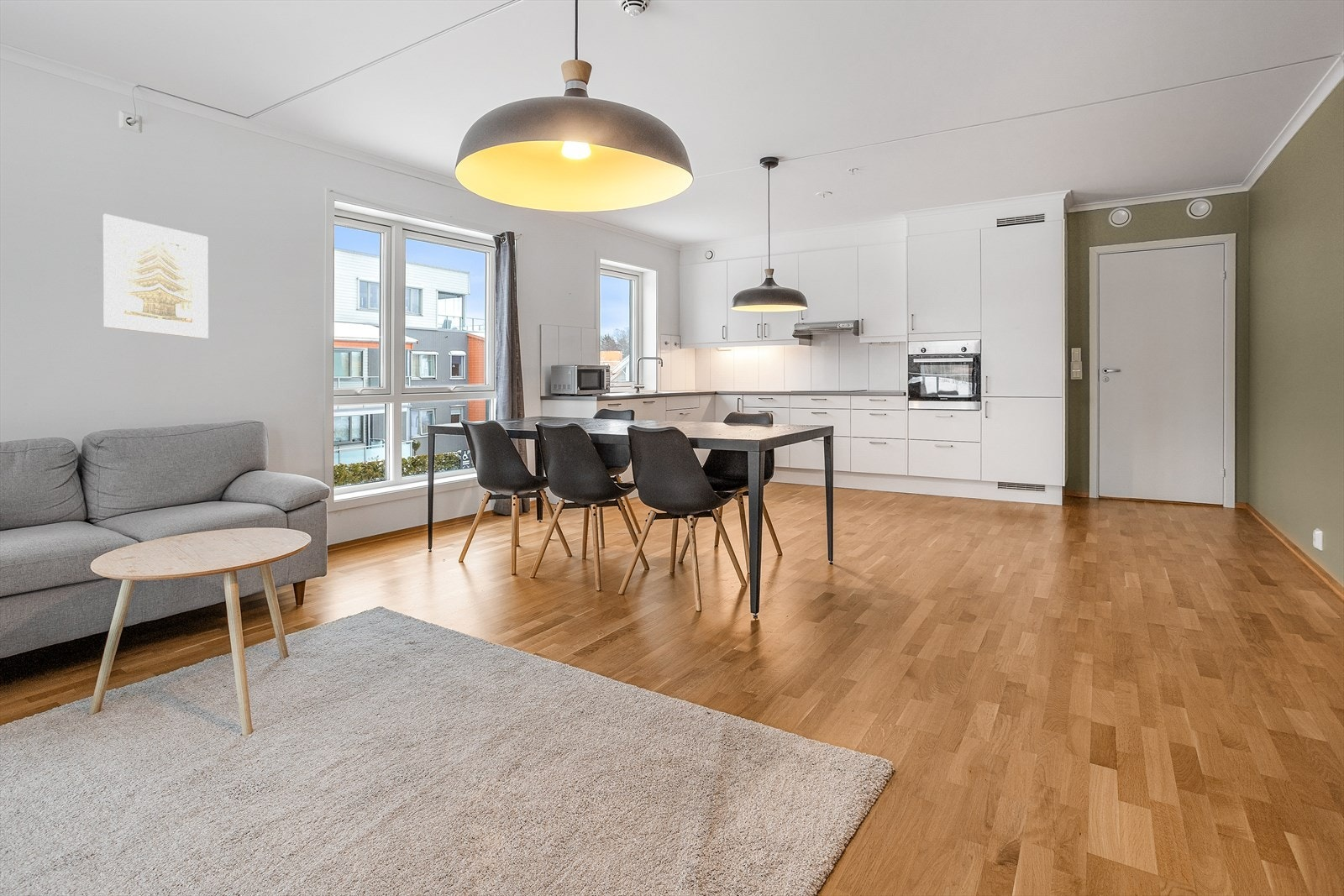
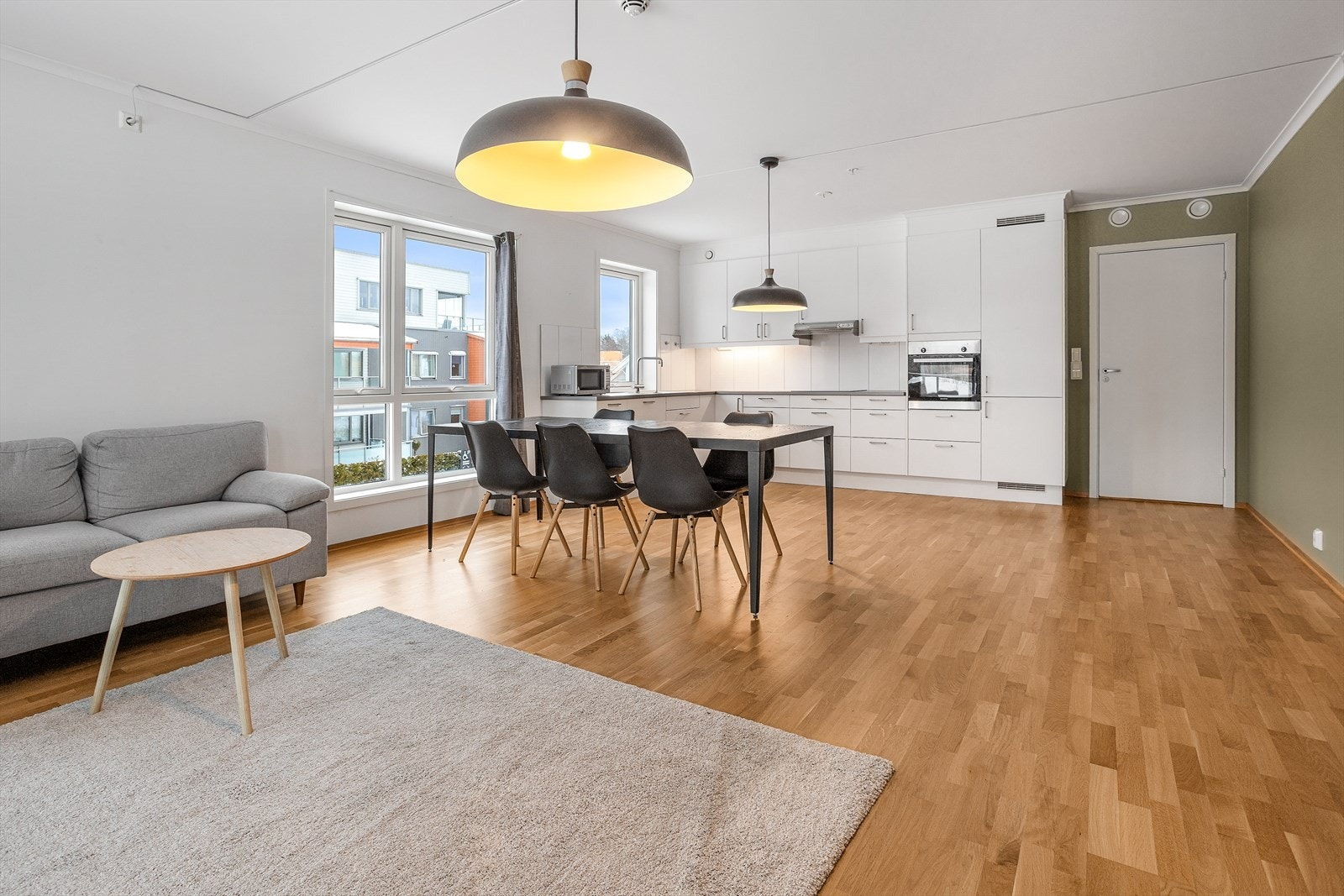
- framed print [102,213,209,339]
